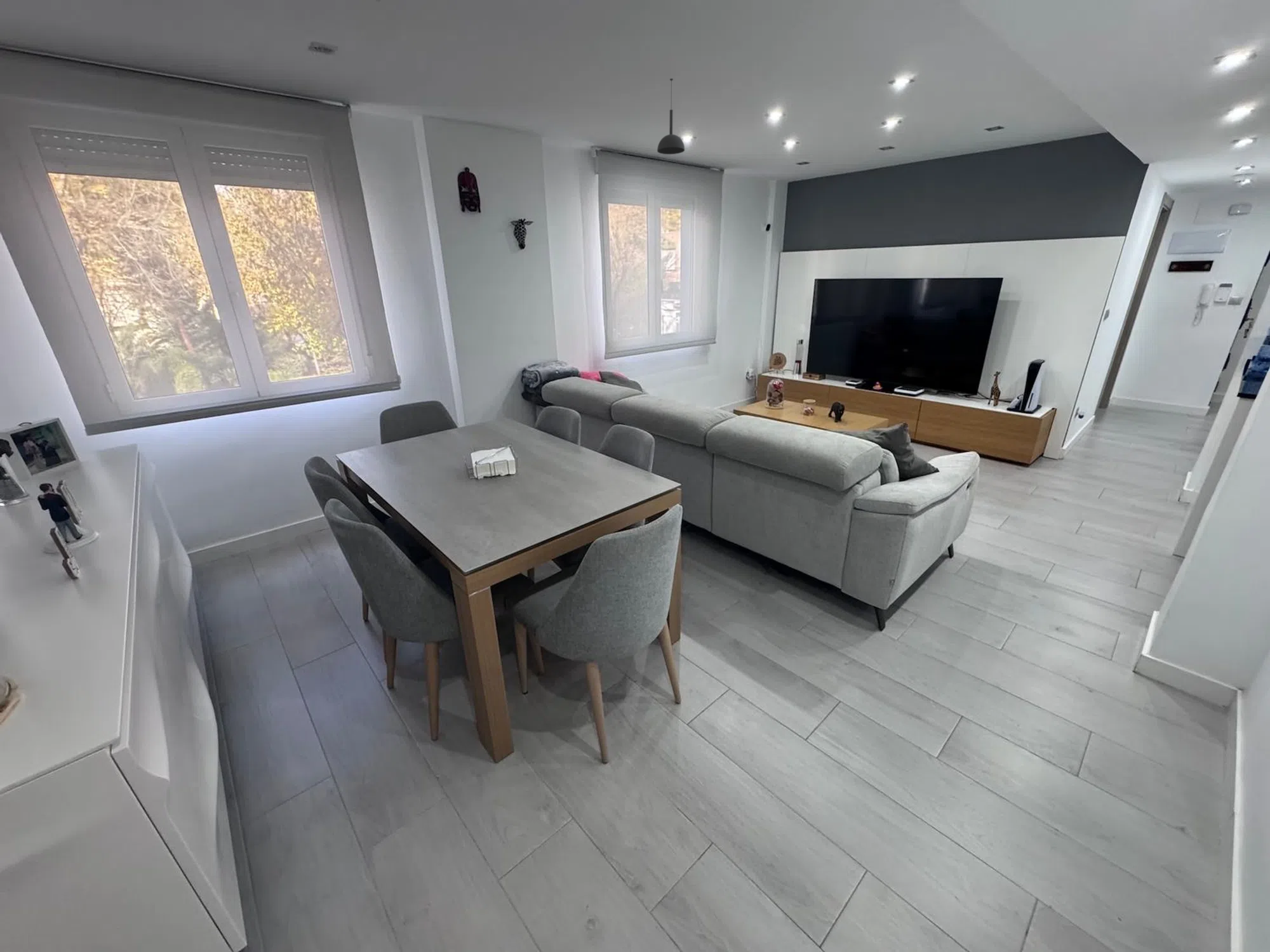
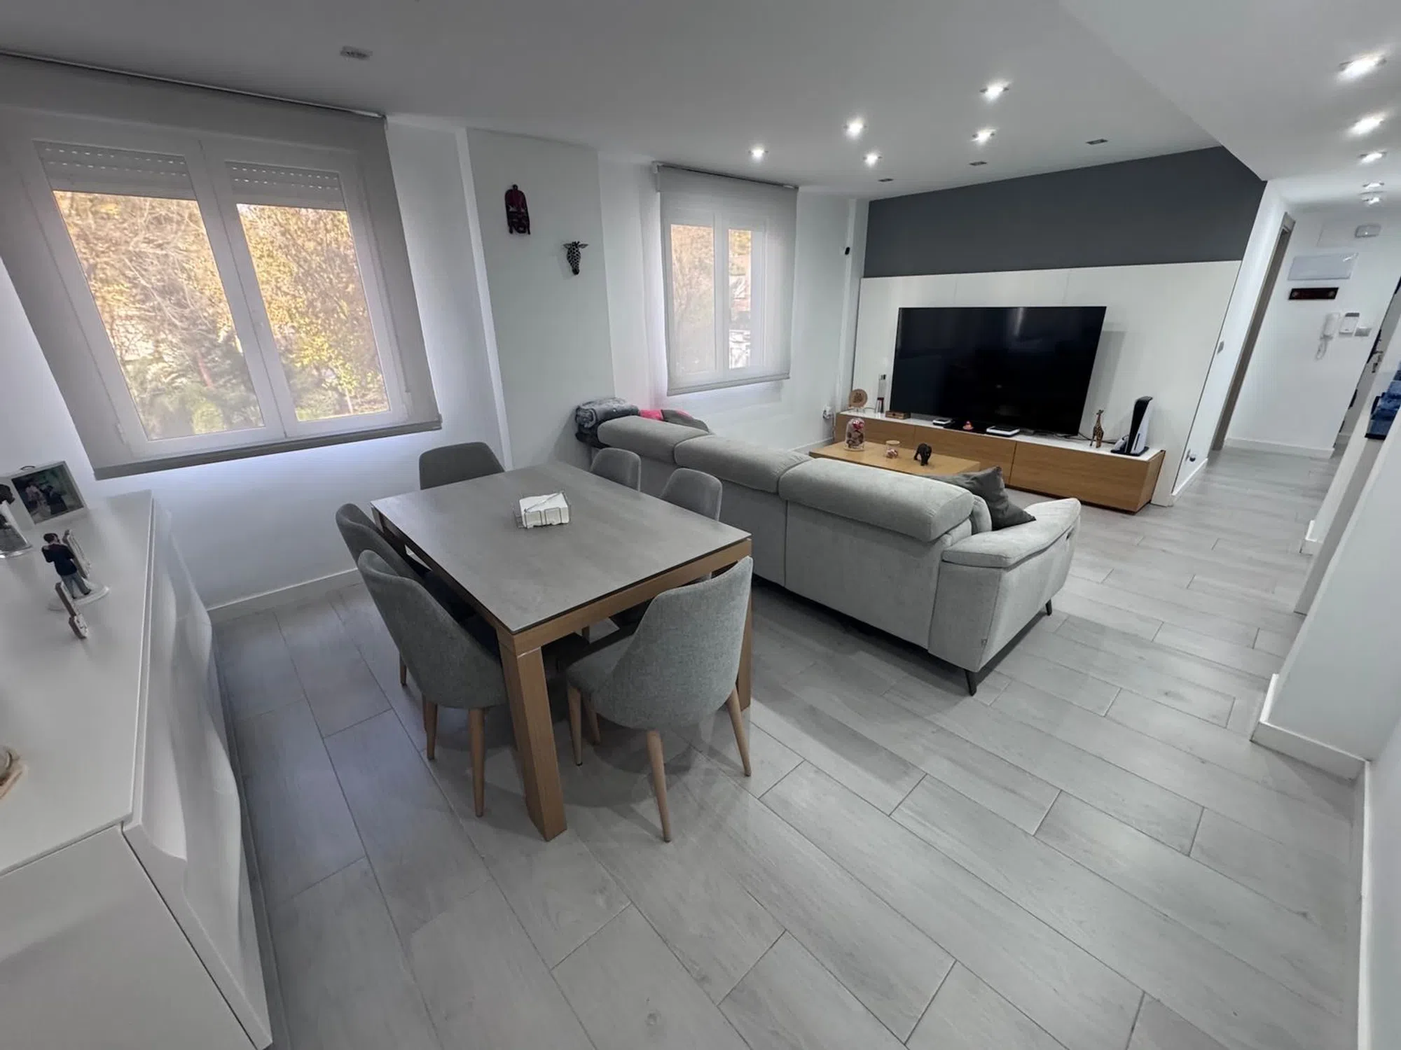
- pendant light [657,78,685,155]
